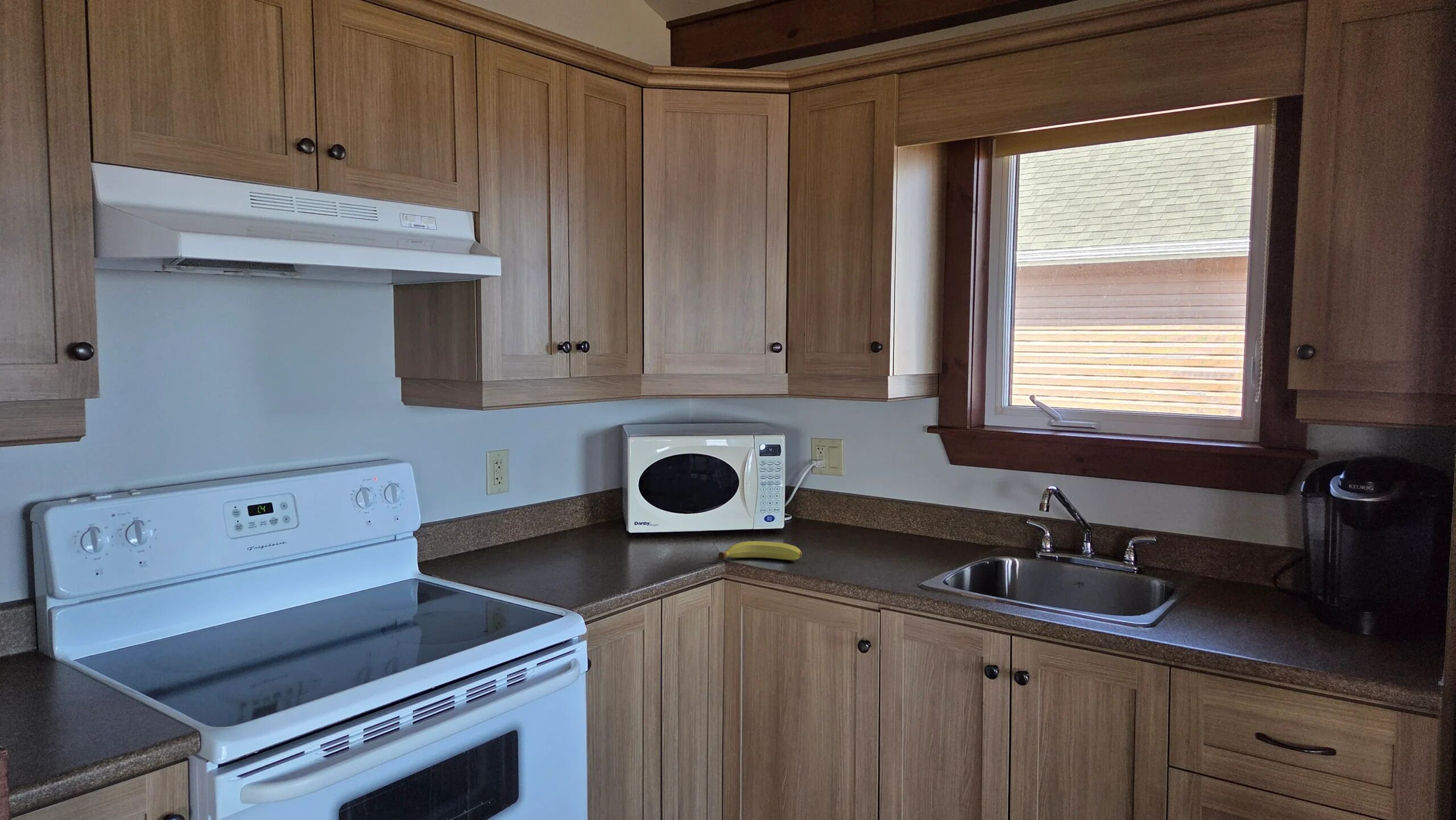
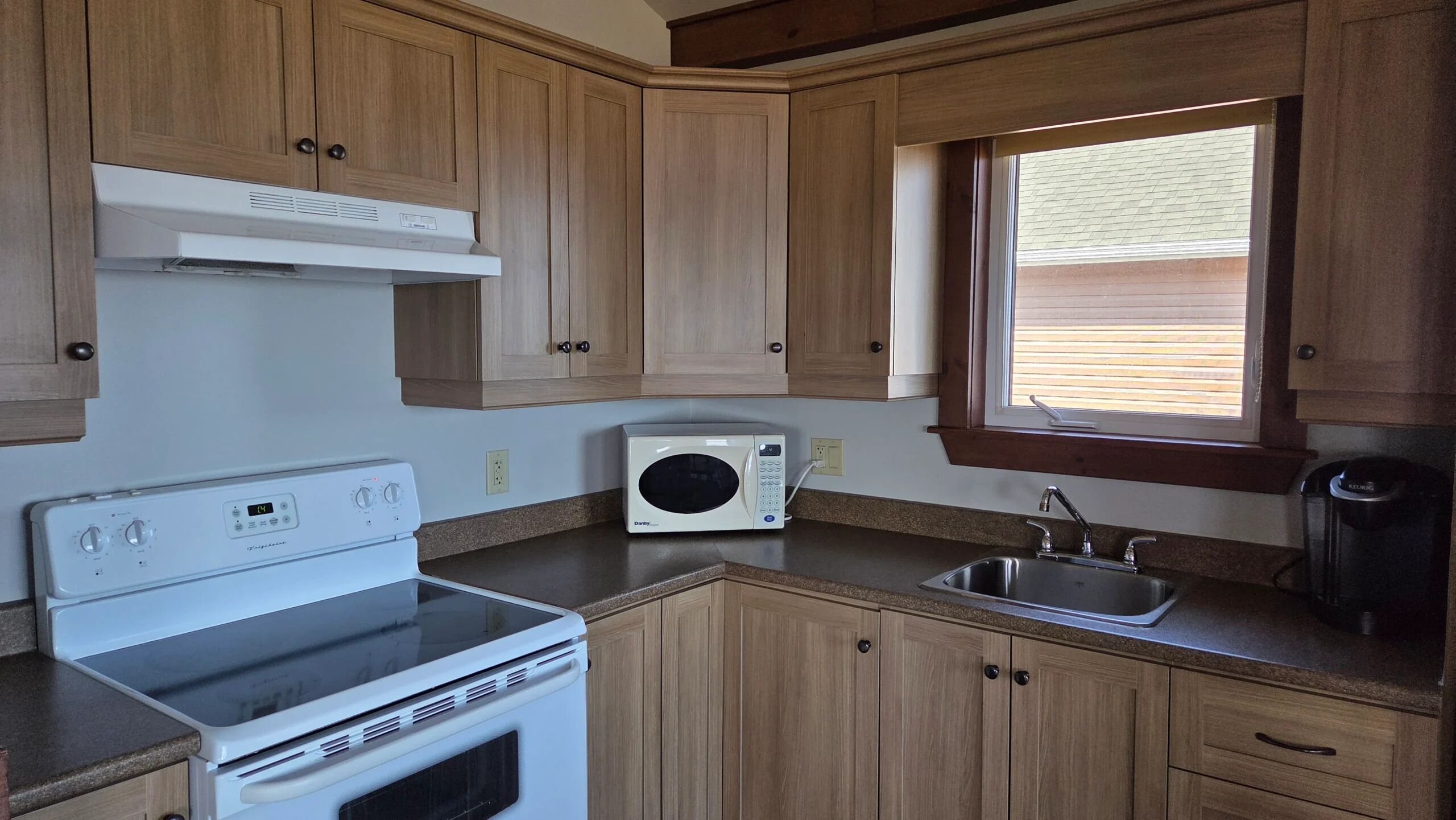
- fruit [718,541,803,561]
